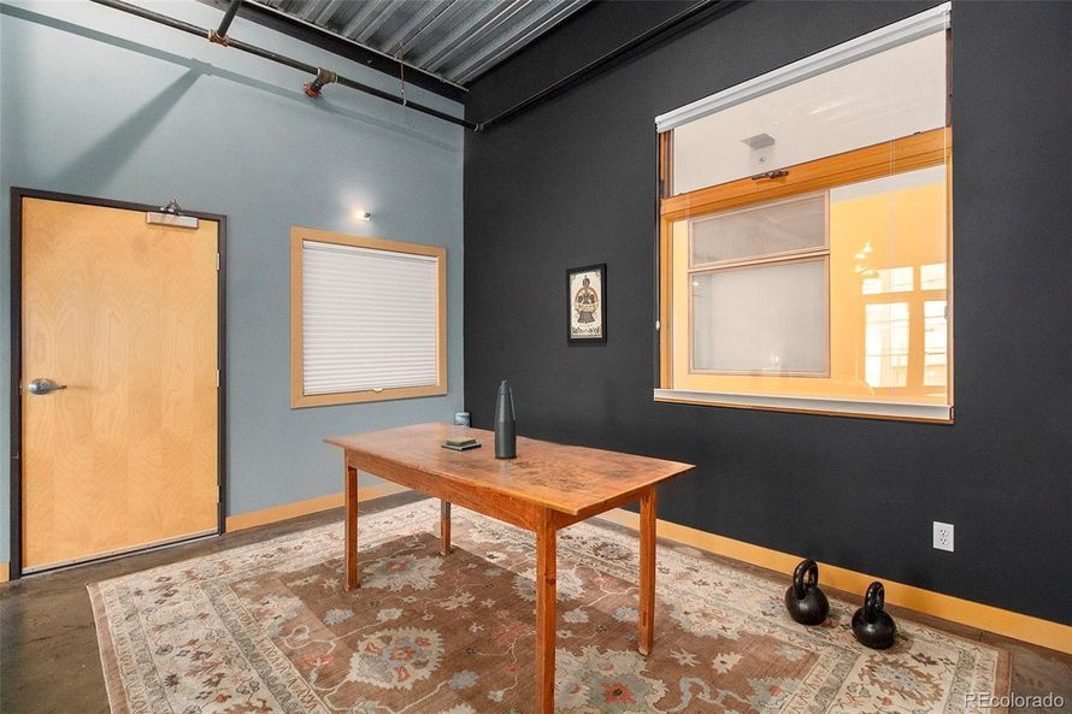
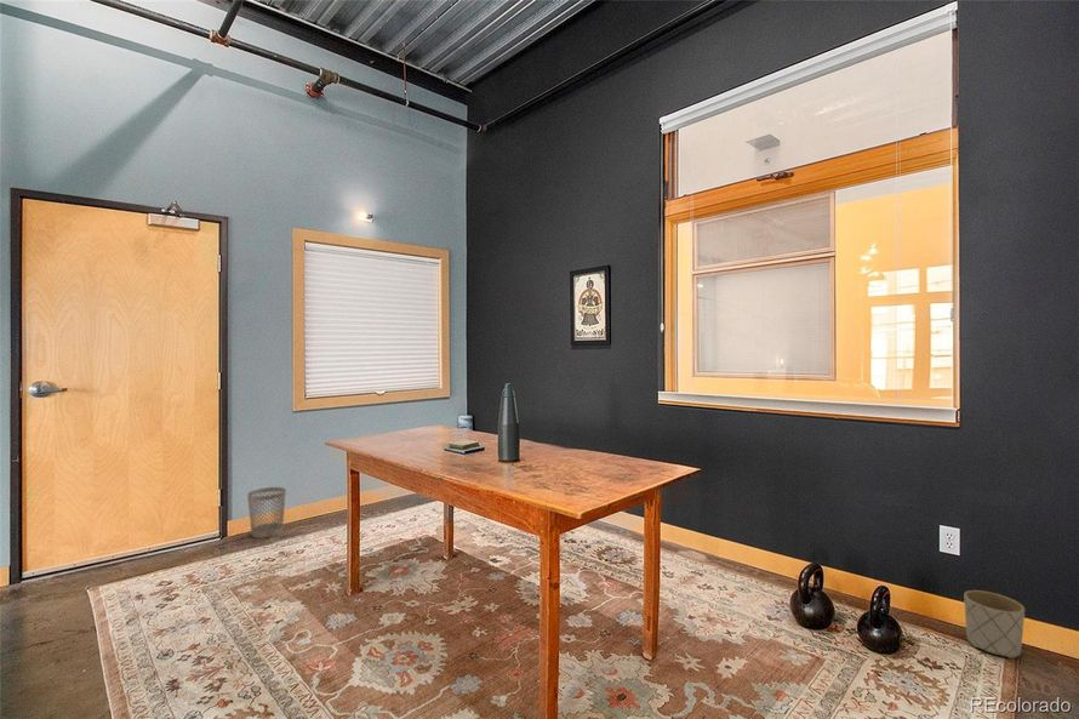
+ planter [963,589,1026,660]
+ wastebasket [246,486,287,540]
